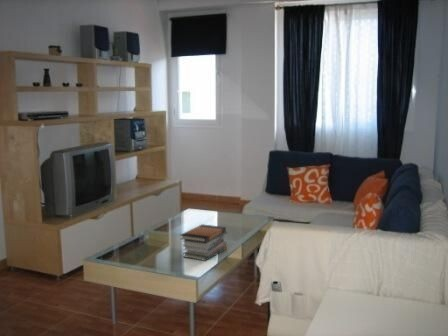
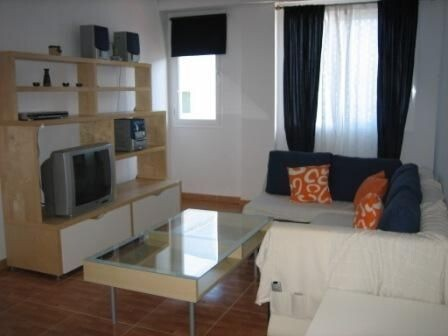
- book stack [179,223,228,262]
